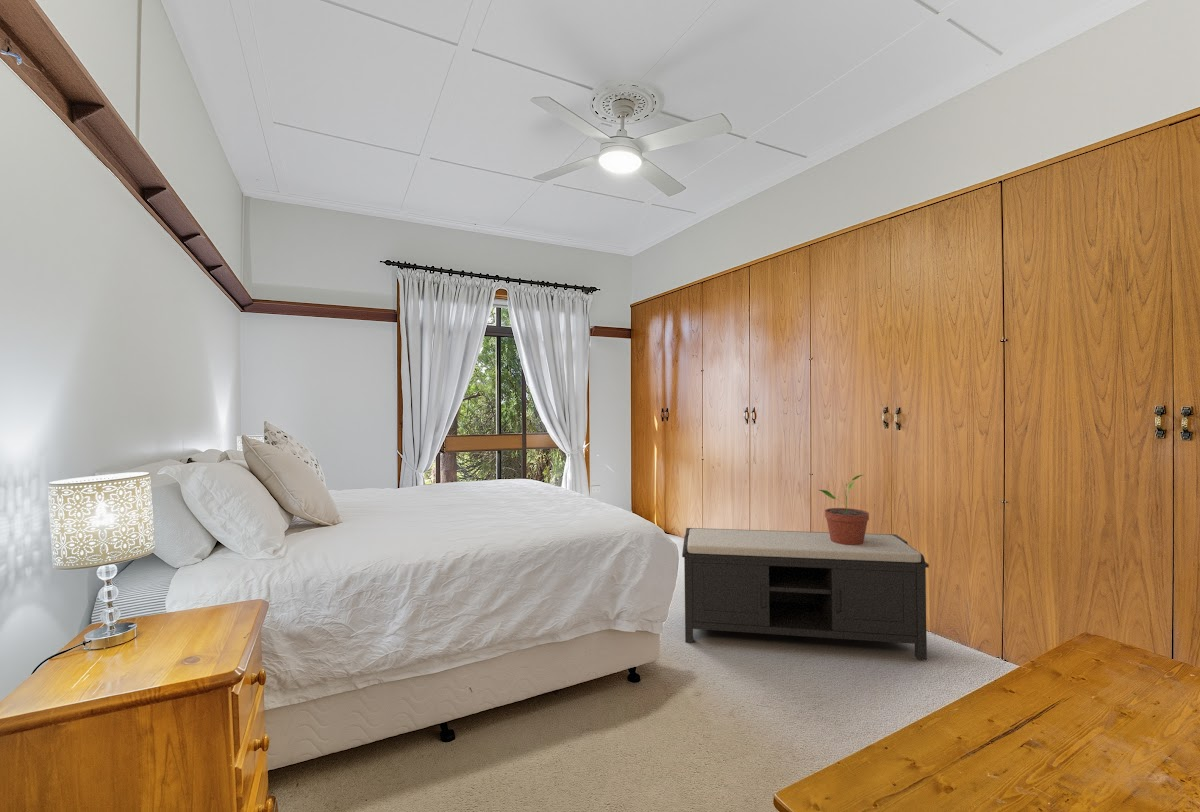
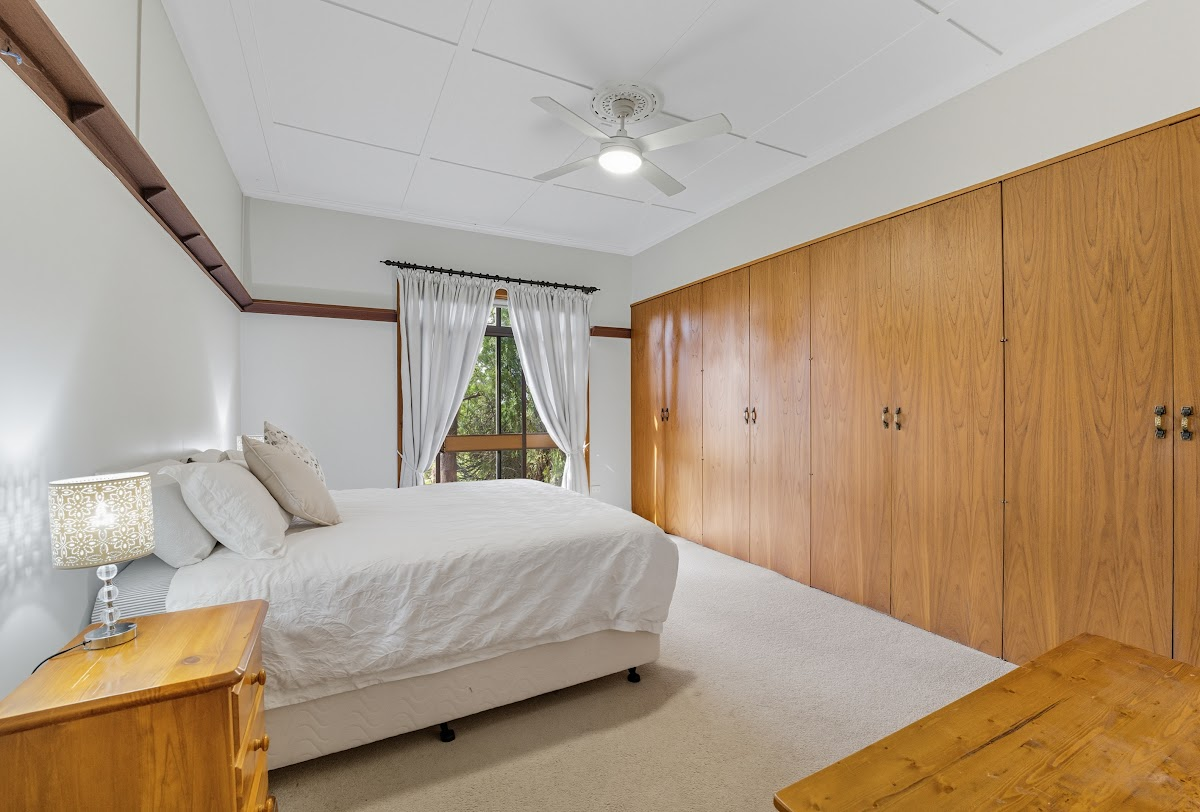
- bench [681,527,930,661]
- potted plant [819,474,870,545]
